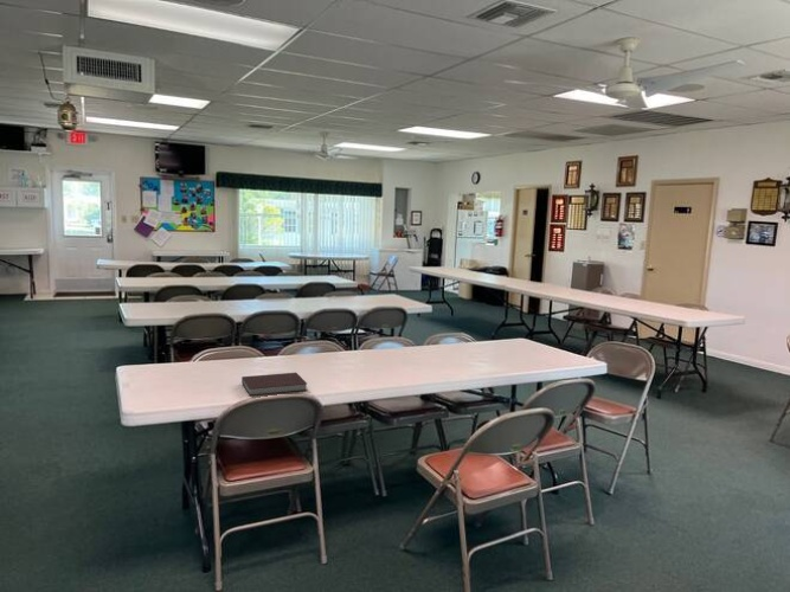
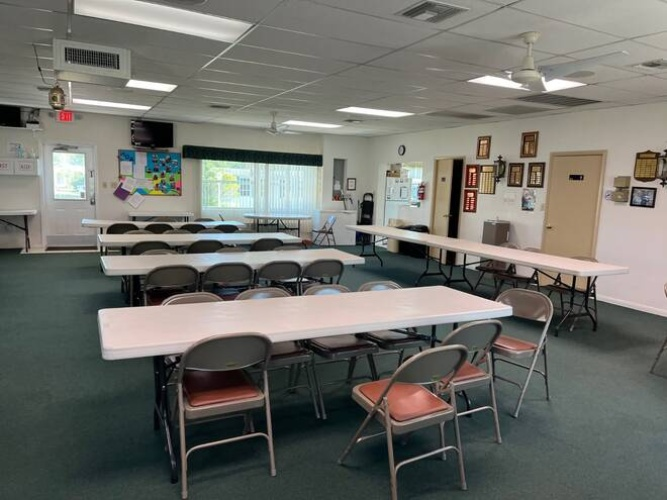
- notebook [240,372,308,397]
